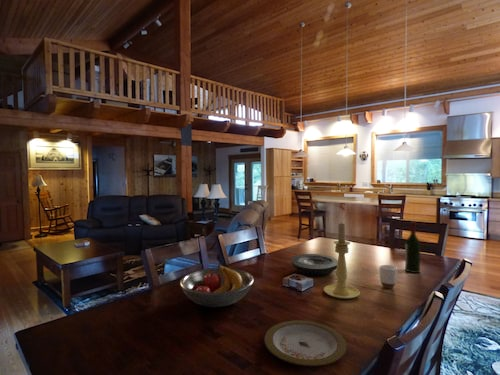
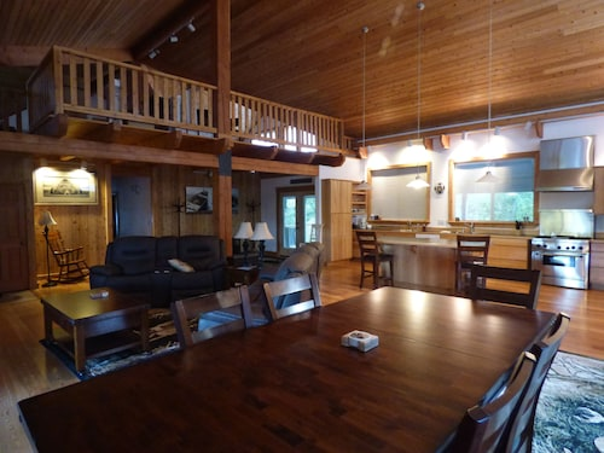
- plate [290,253,338,277]
- candle holder [323,223,361,300]
- fruit bowl [179,264,254,308]
- plate [263,319,348,368]
- wine bottle [404,220,422,274]
- mug [379,264,398,290]
